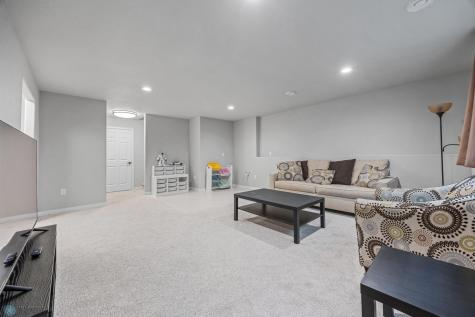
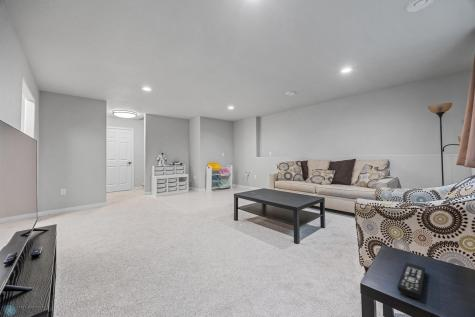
+ remote control [396,262,426,300]
